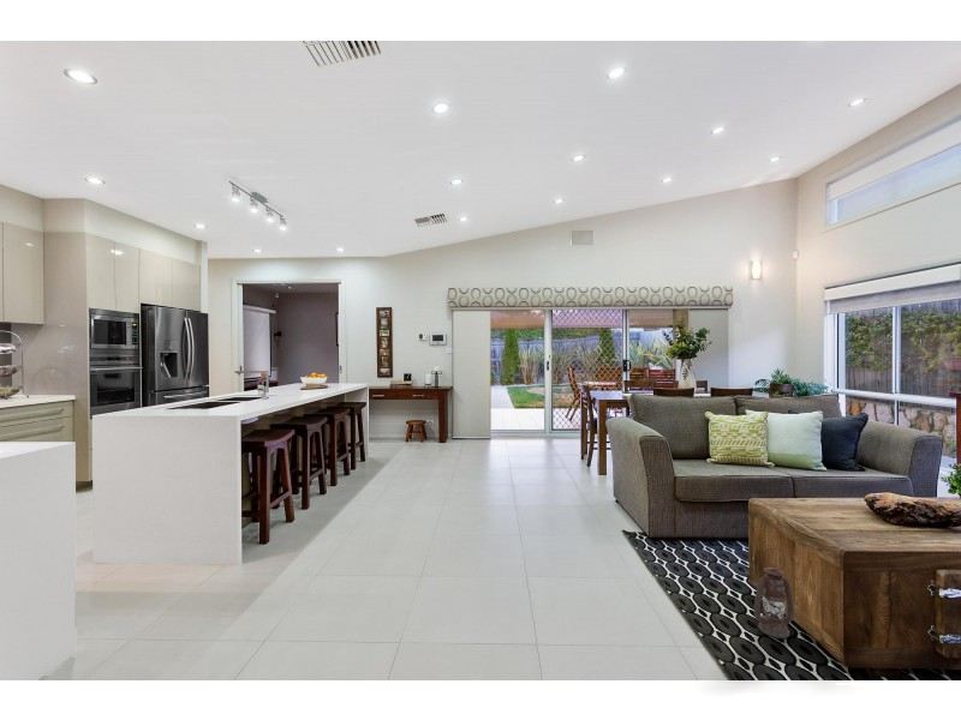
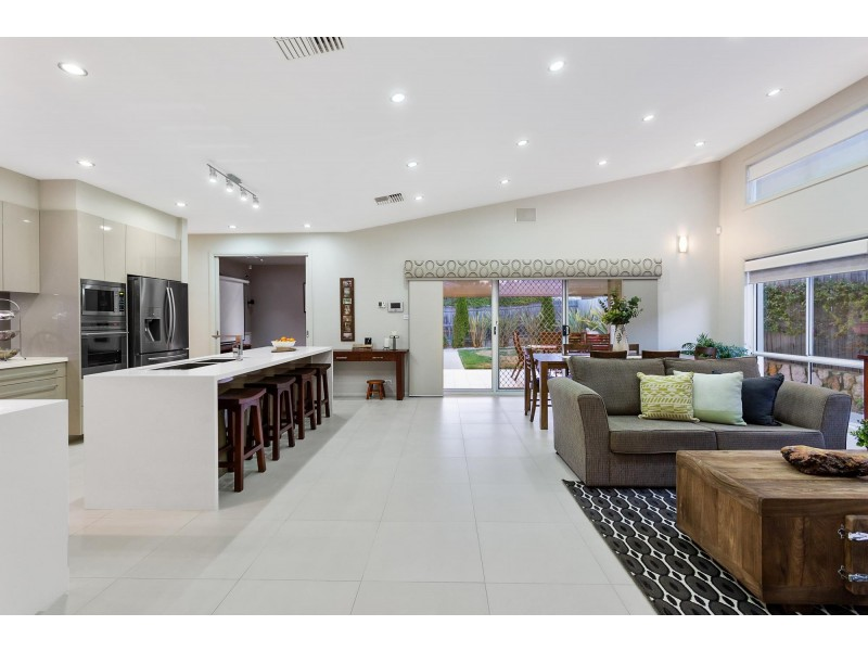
- lantern [753,547,795,640]
